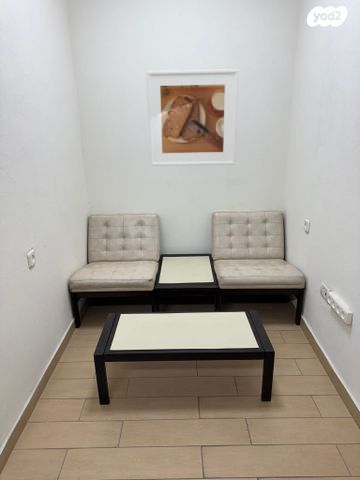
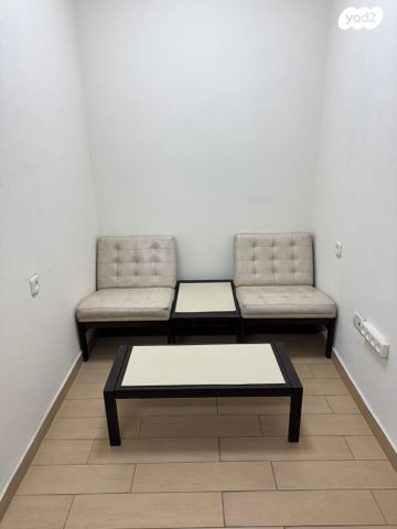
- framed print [145,68,240,167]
